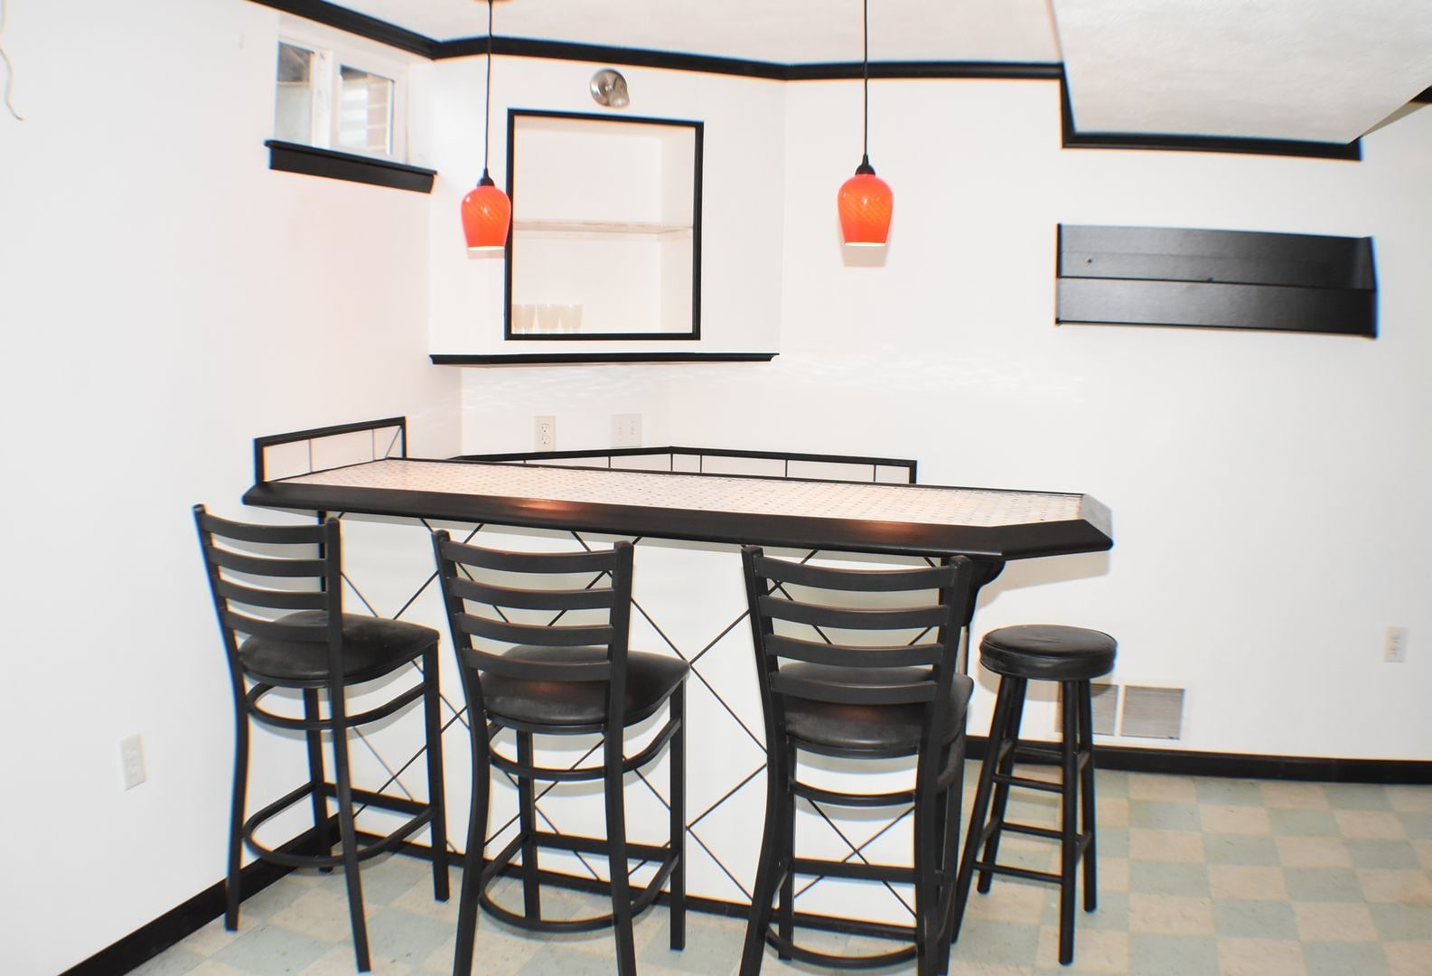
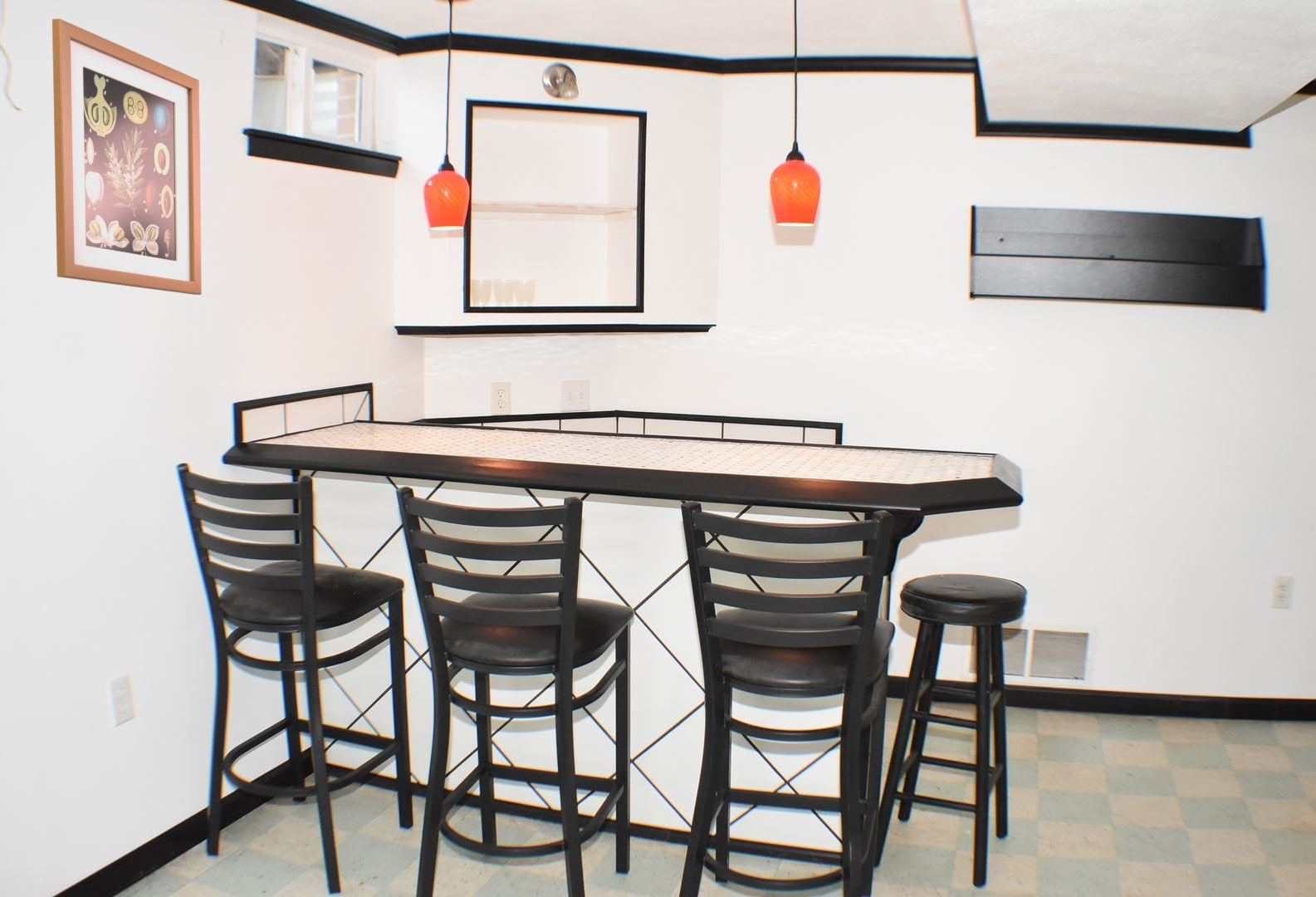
+ wall art [51,17,203,296]
